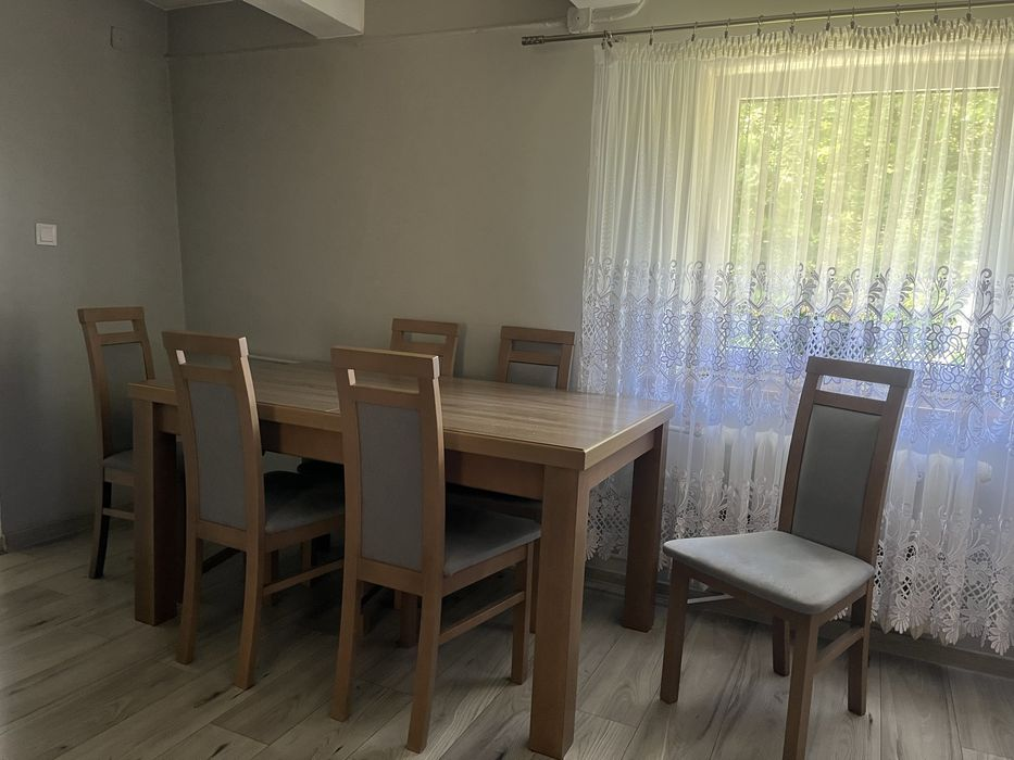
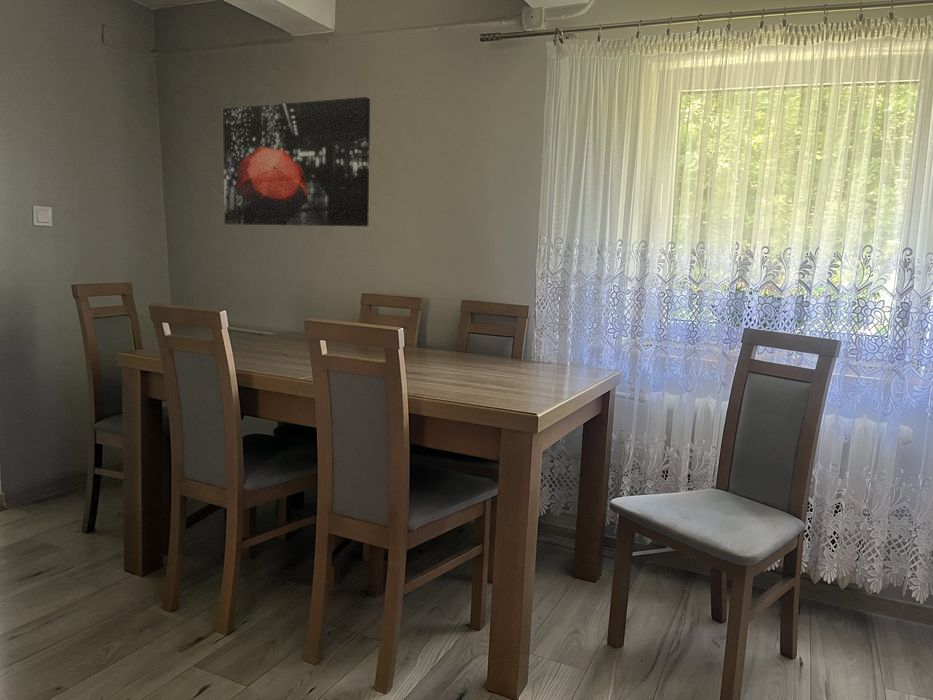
+ wall art [222,96,371,227]
